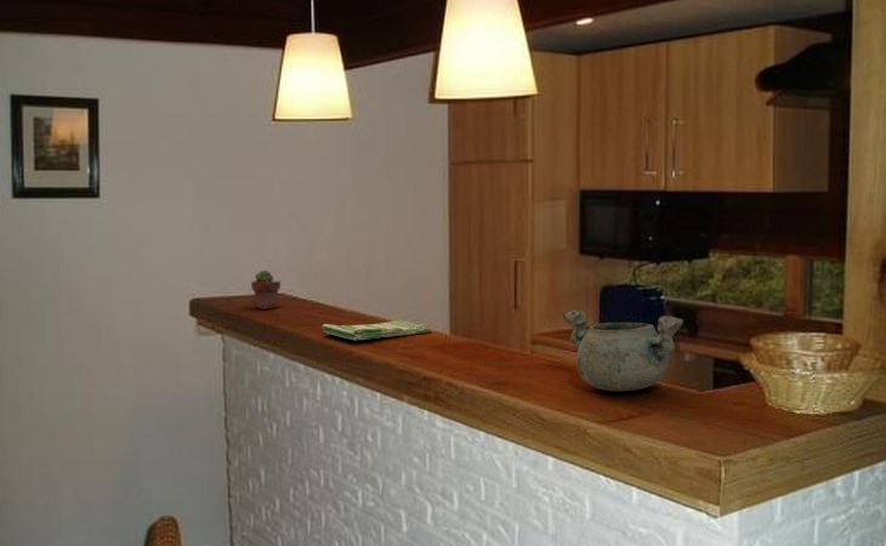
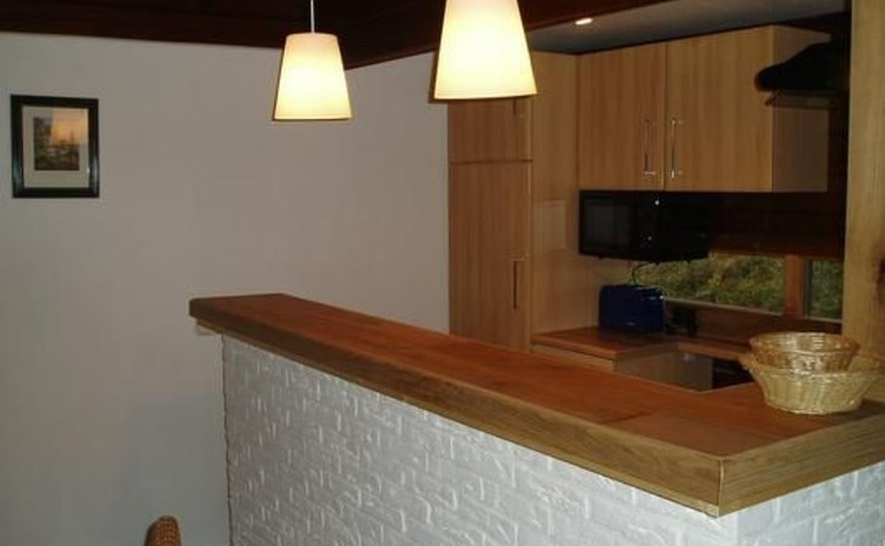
- potted succulent [250,269,282,311]
- decorative bowl [562,308,685,393]
- dish towel [322,319,431,341]
